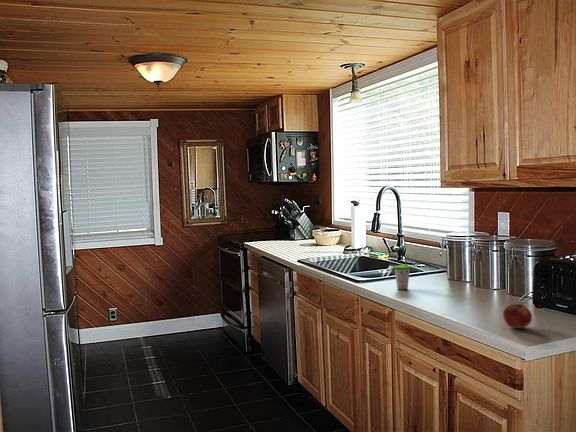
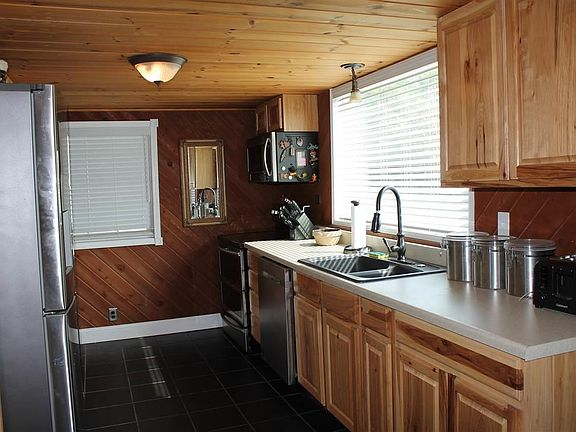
- cup [392,254,412,291]
- fruit [502,303,533,329]
